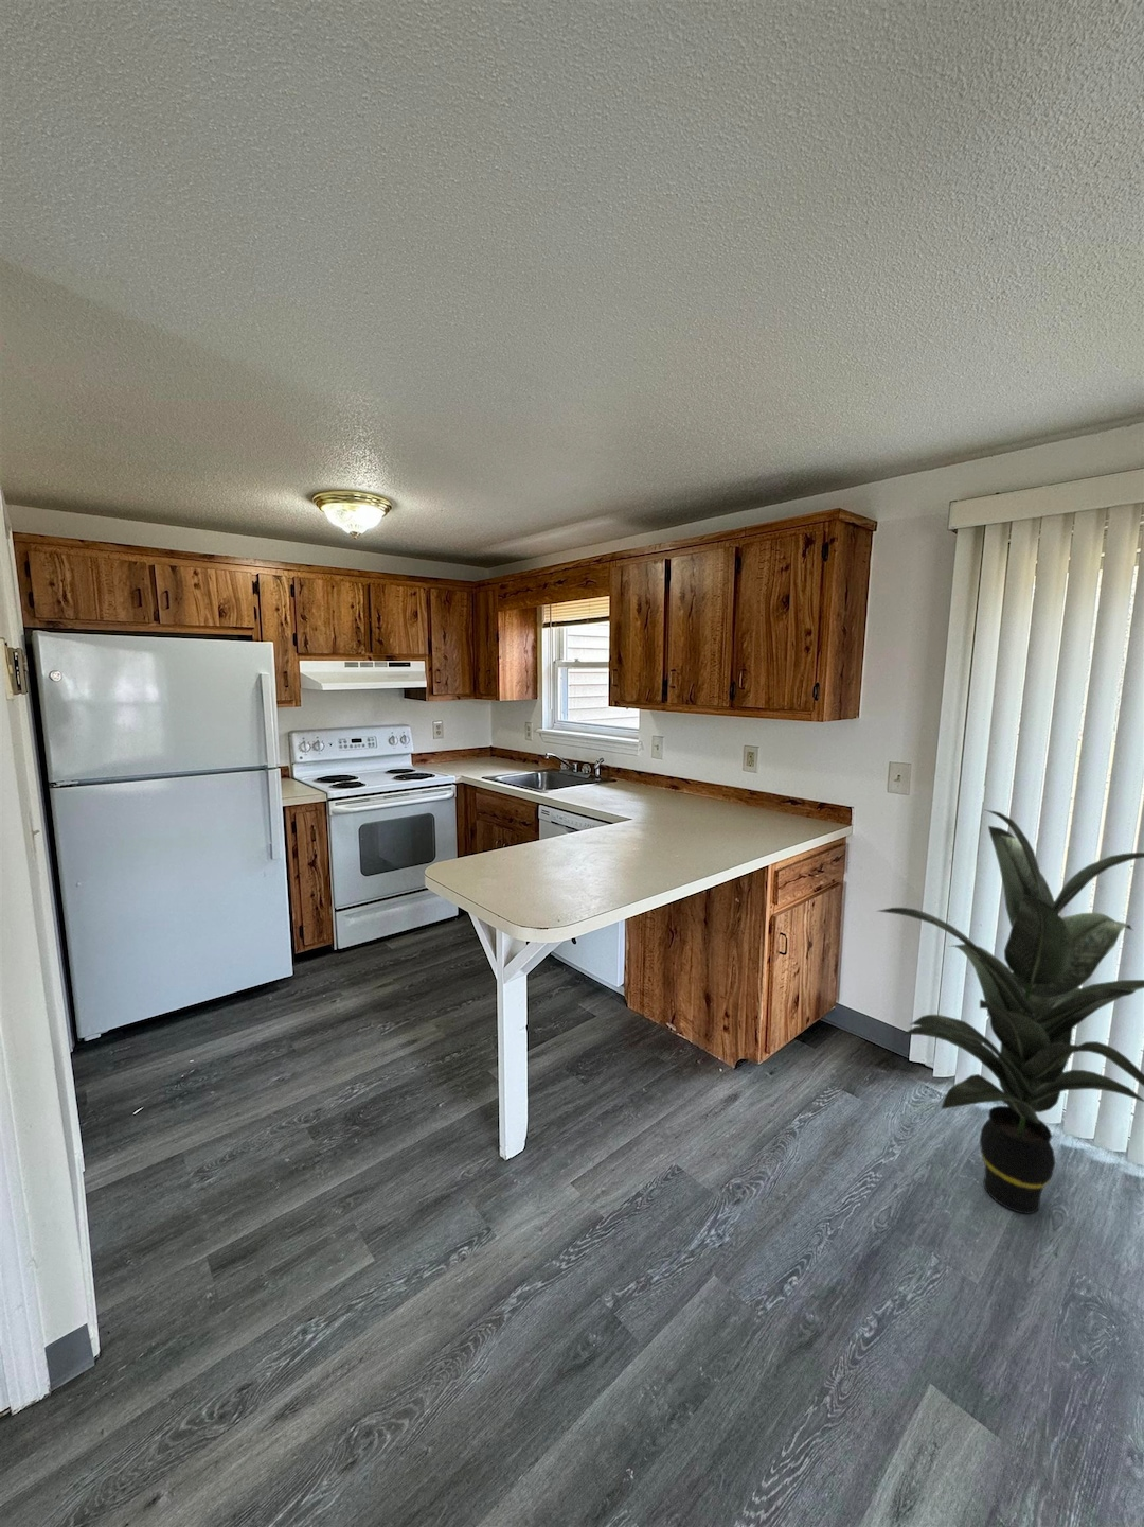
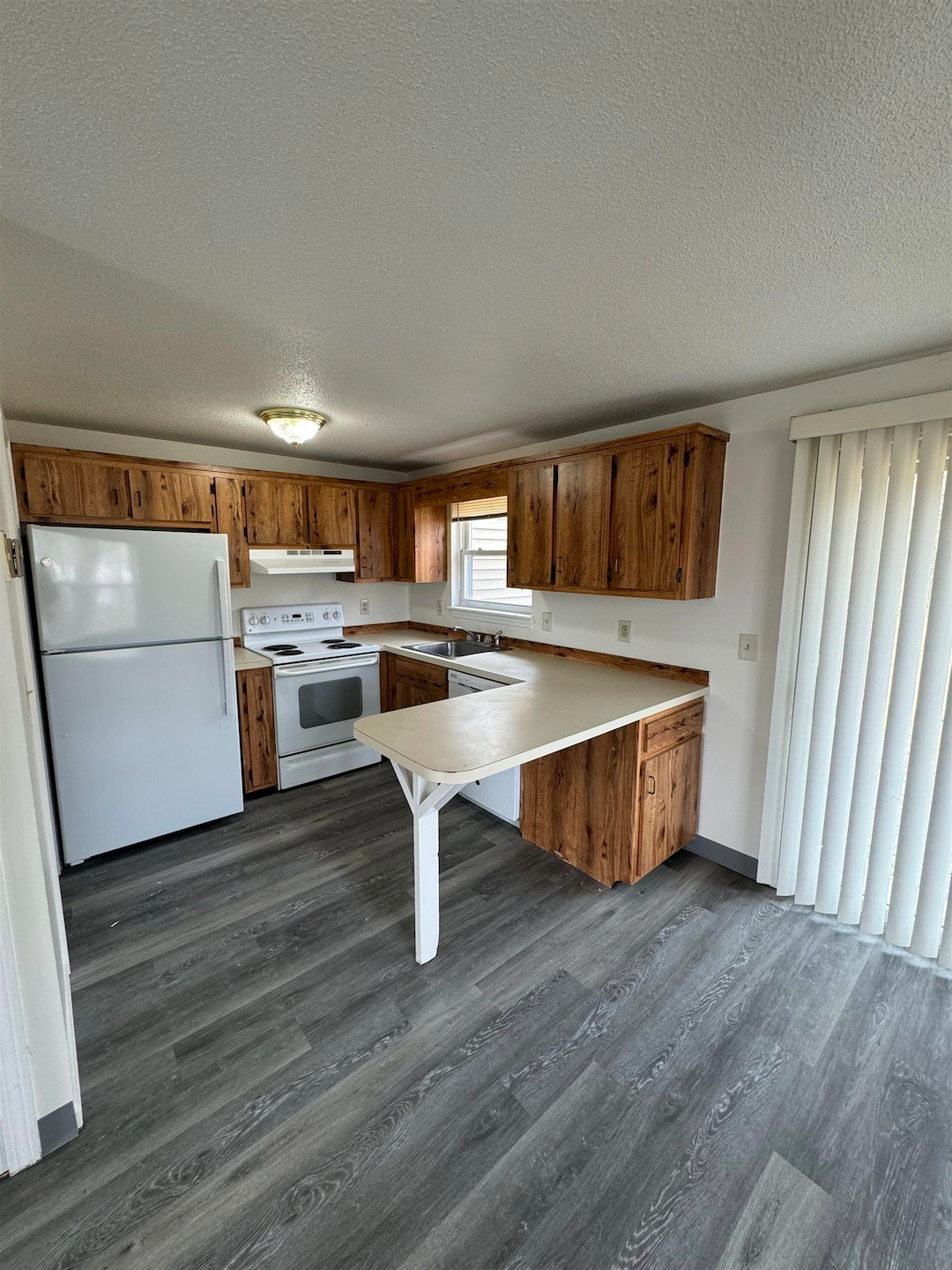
- indoor plant [875,809,1144,1216]
